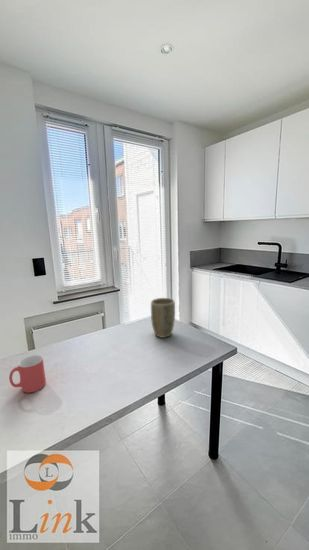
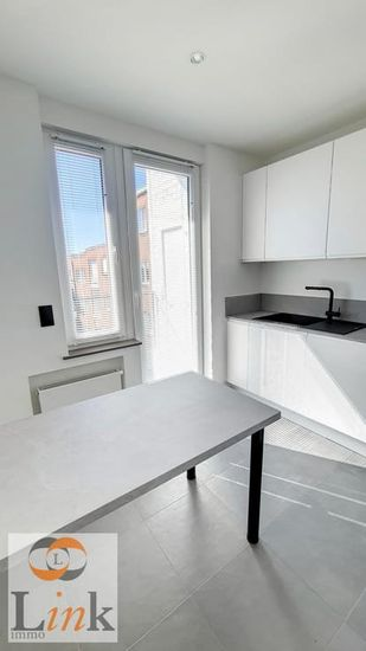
- mug [8,354,47,394]
- plant pot [150,297,176,339]
